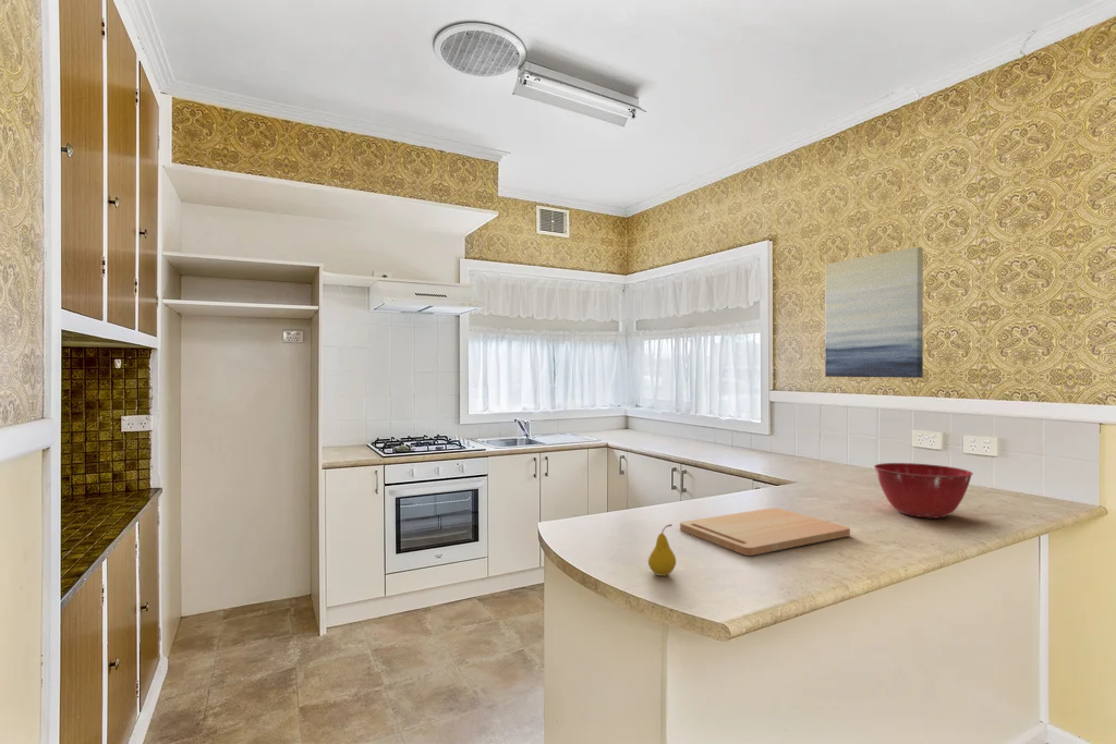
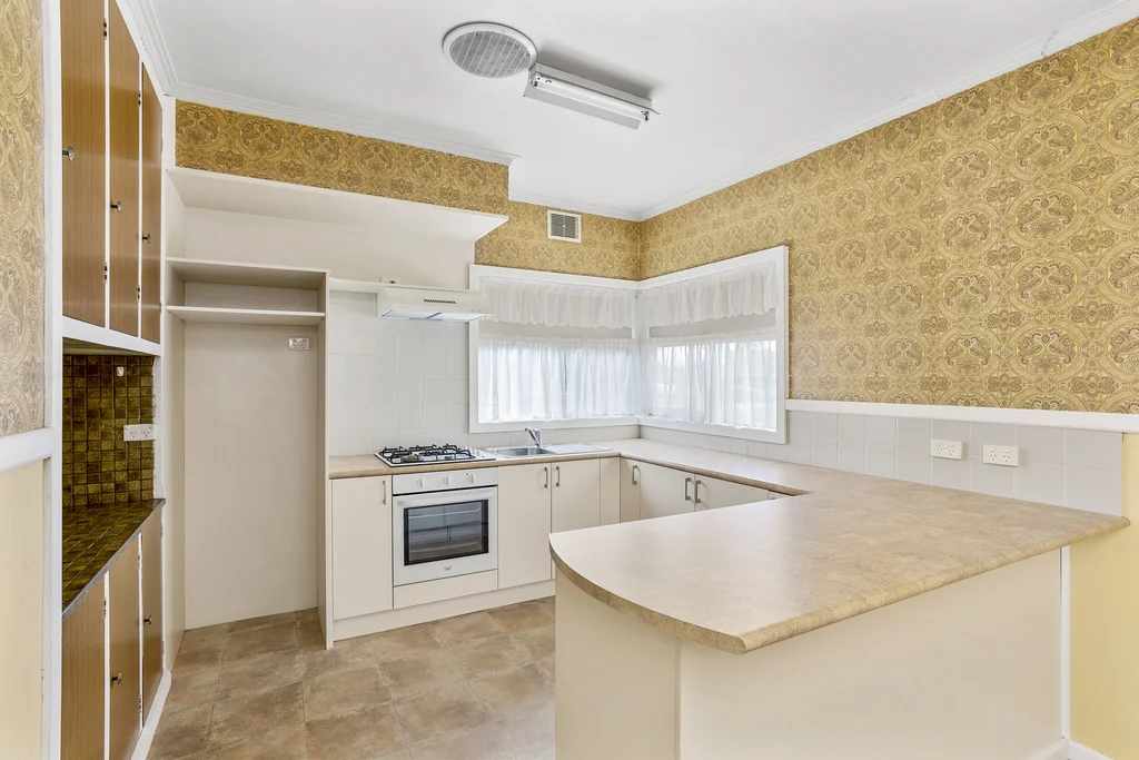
- mixing bowl [873,462,974,519]
- cutting board [679,507,851,557]
- fruit [647,523,677,577]
- wall art [824,246,924,379]
